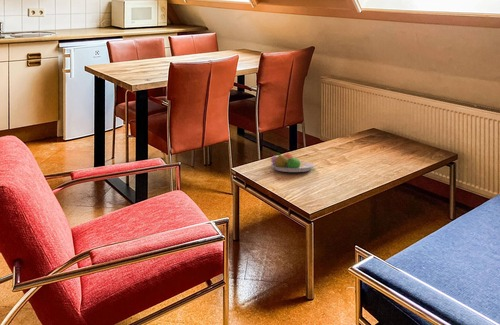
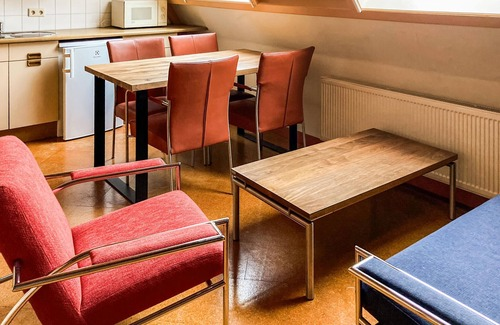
- fruit bowl [270,152,315,173]
